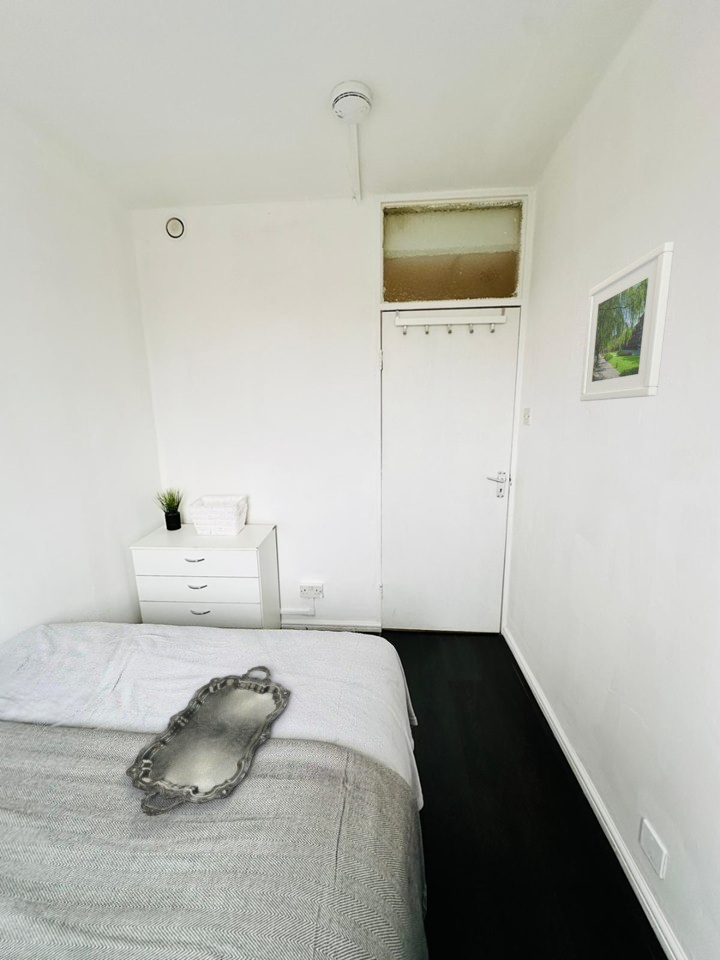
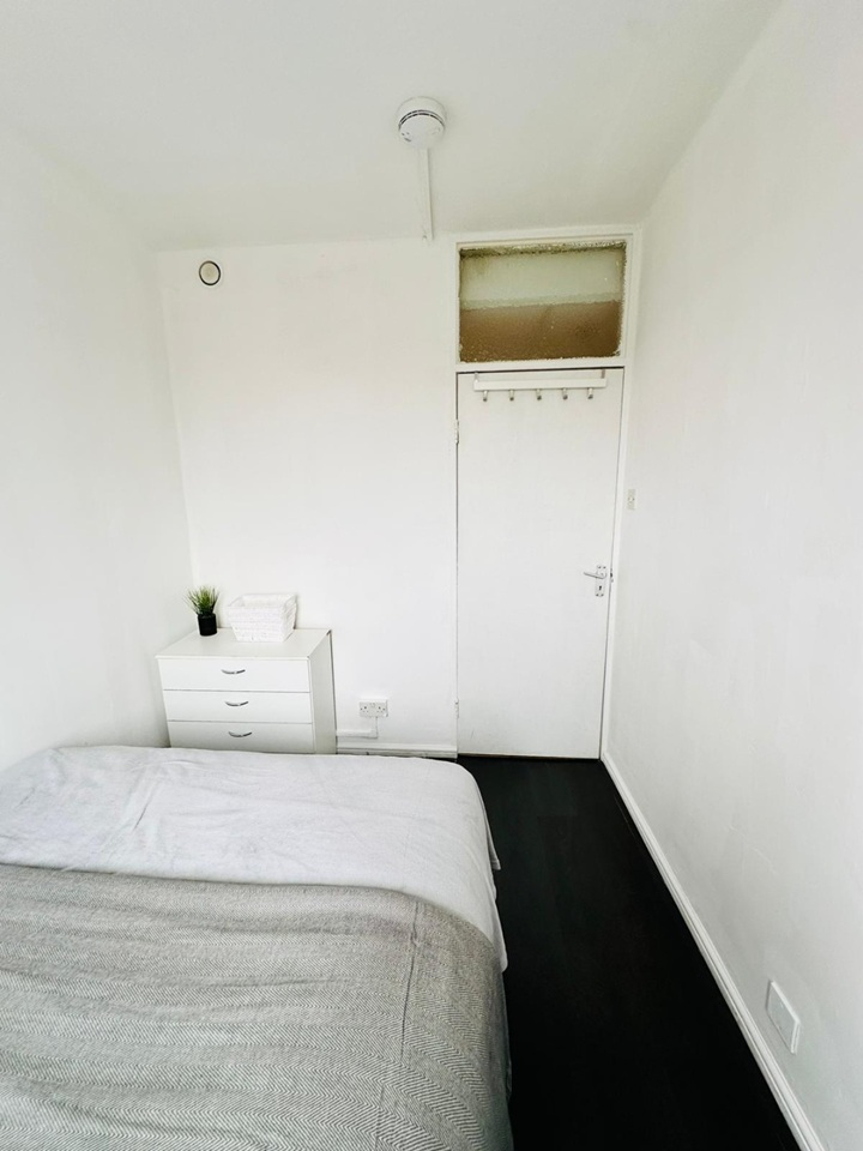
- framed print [579,241,675,402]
- serving tray [125,665,292,817]
